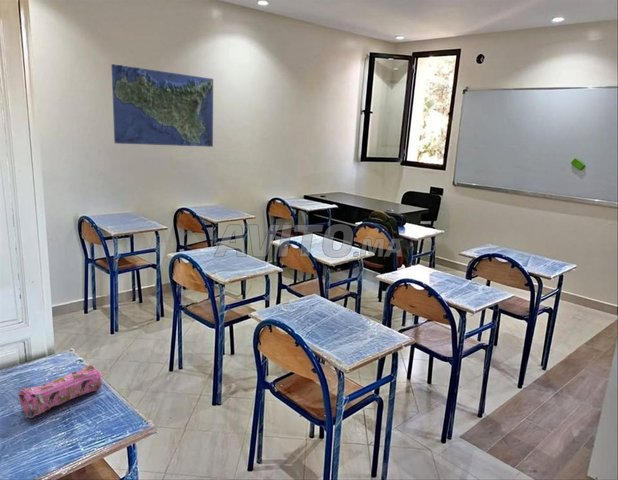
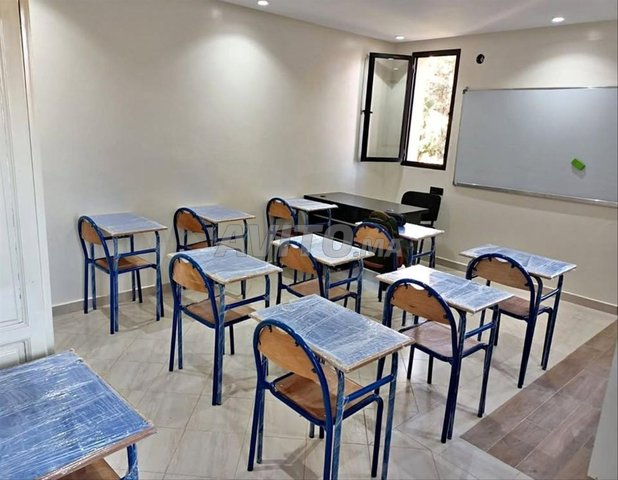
- pencil case [18,364,104,419]
- map [110,63,214,148]
